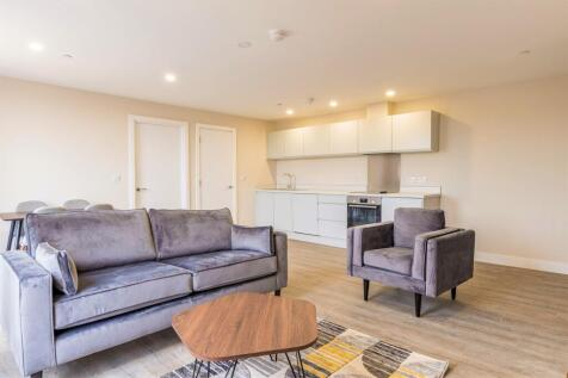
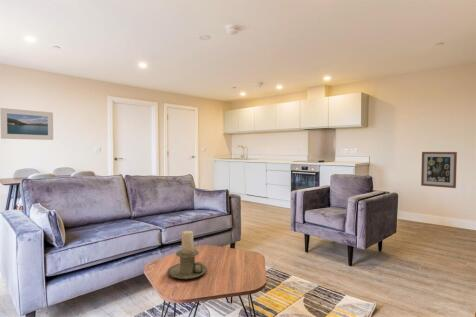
+ candle holder [167,230,208,280]
+ wall art [420,151,458,189]
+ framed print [0,107,54,141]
